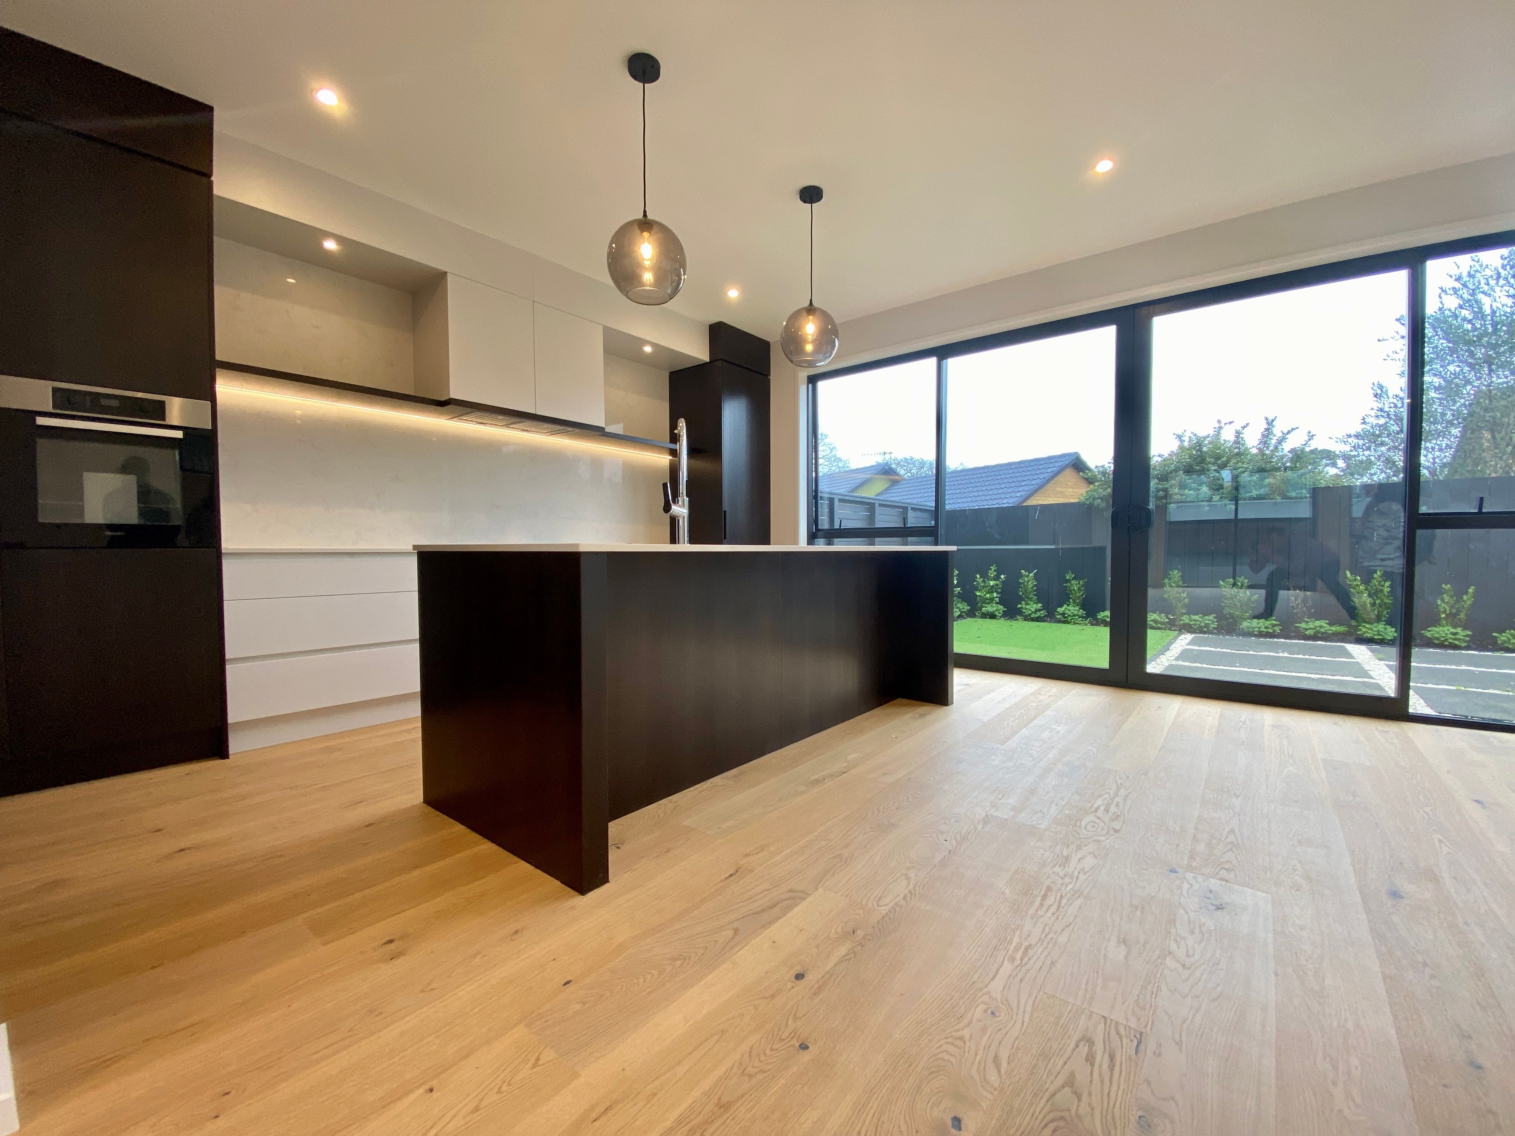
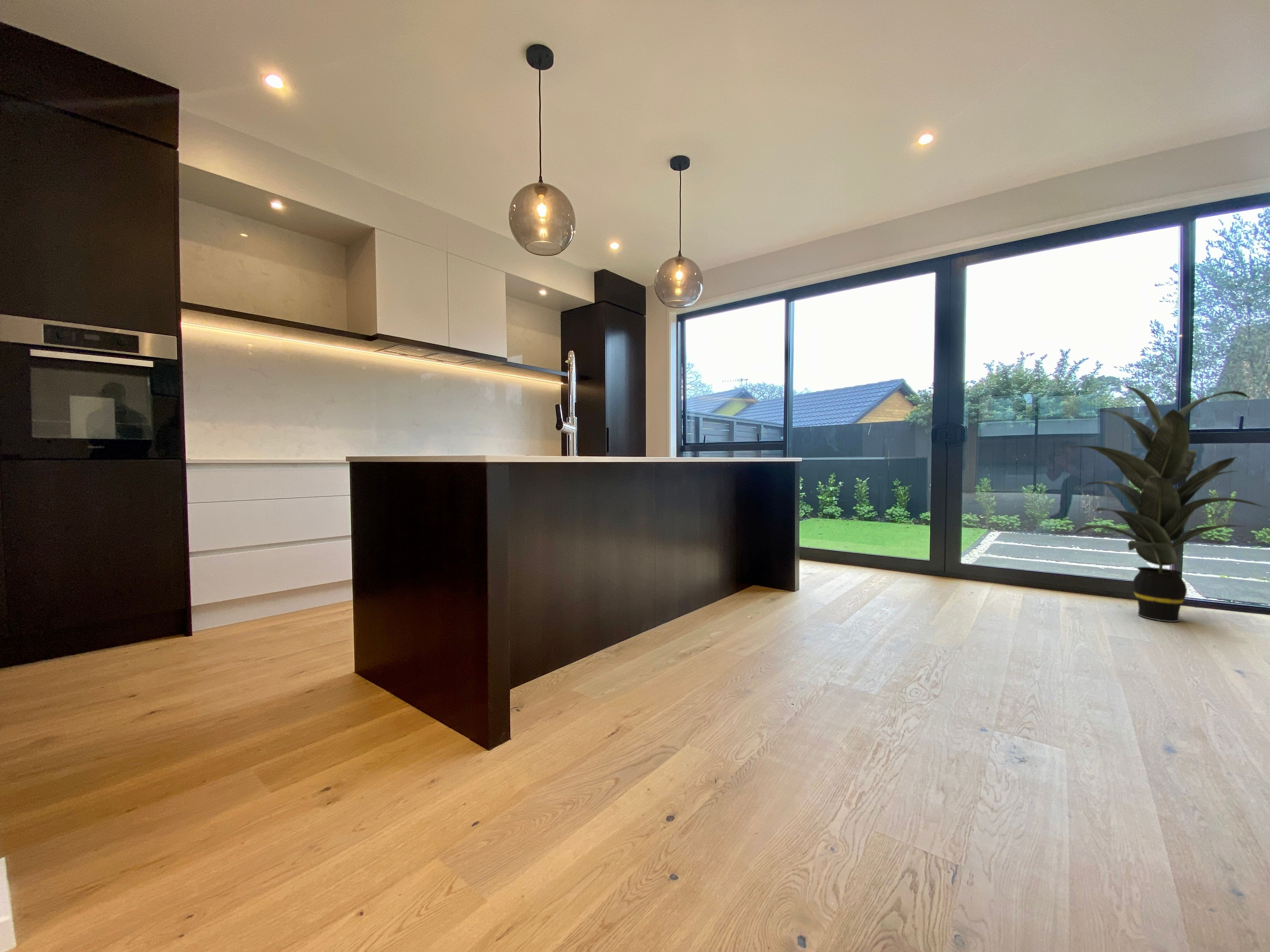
+ indoor plant [1061,385,1270,622]
